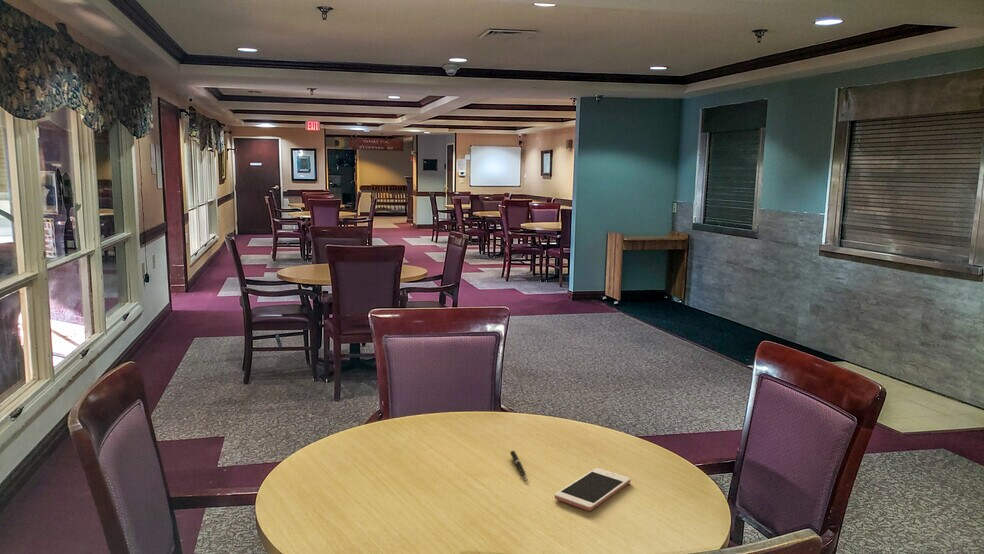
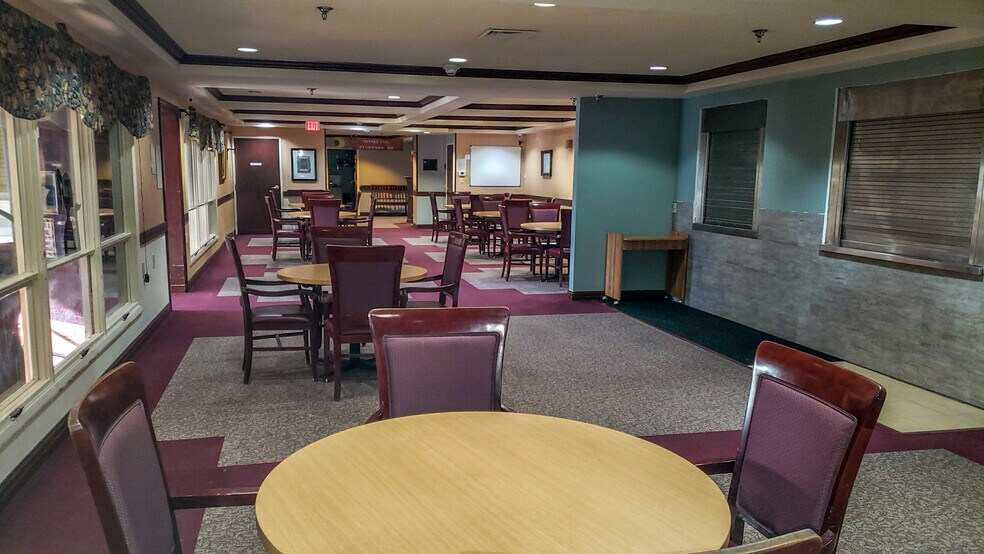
- cell phone [554,467,632,512]
- pen [509,449,528,481]
